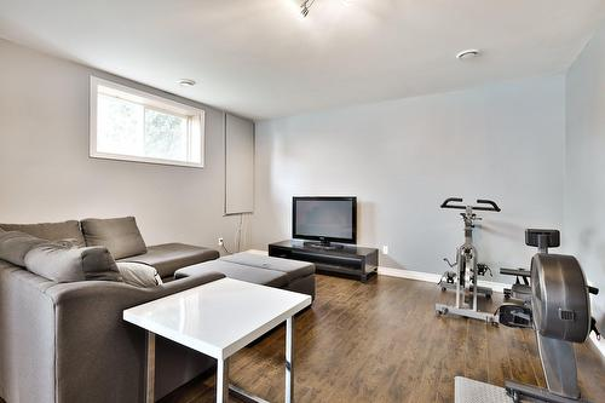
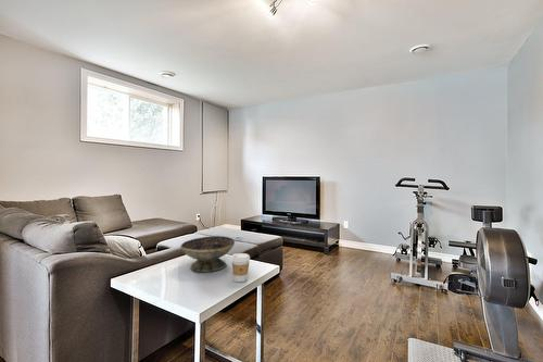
+ decorative bowl [179,235,236,273]
+ coffee cup [230,252,251,283]
